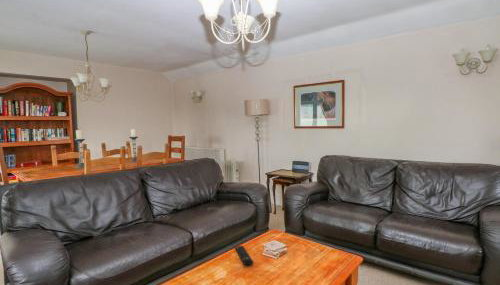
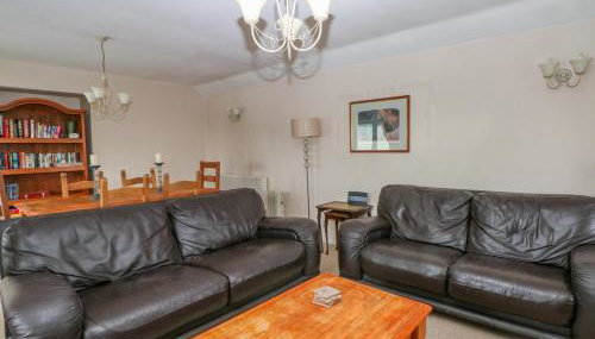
- remote control [234,245,254,266]
